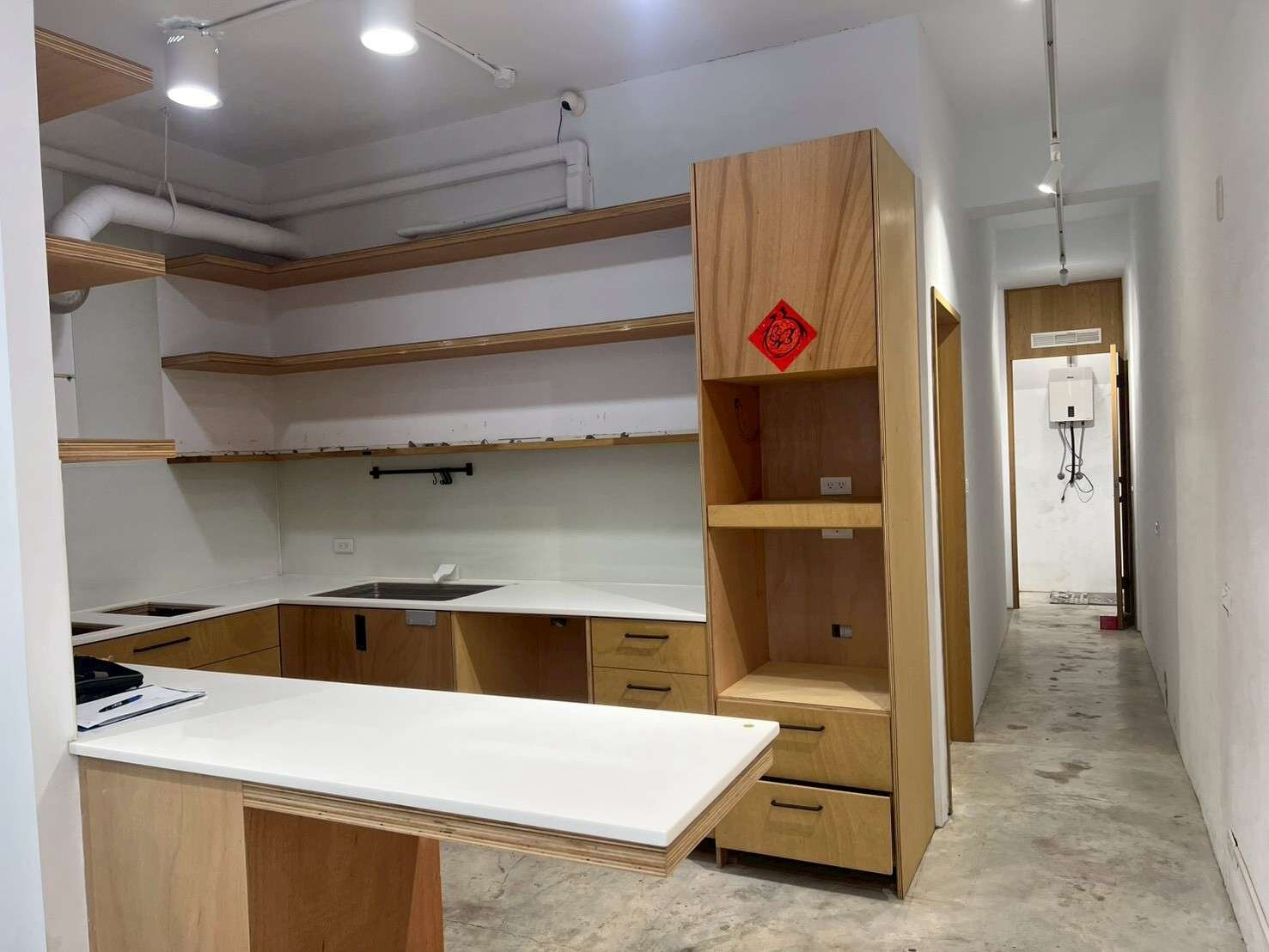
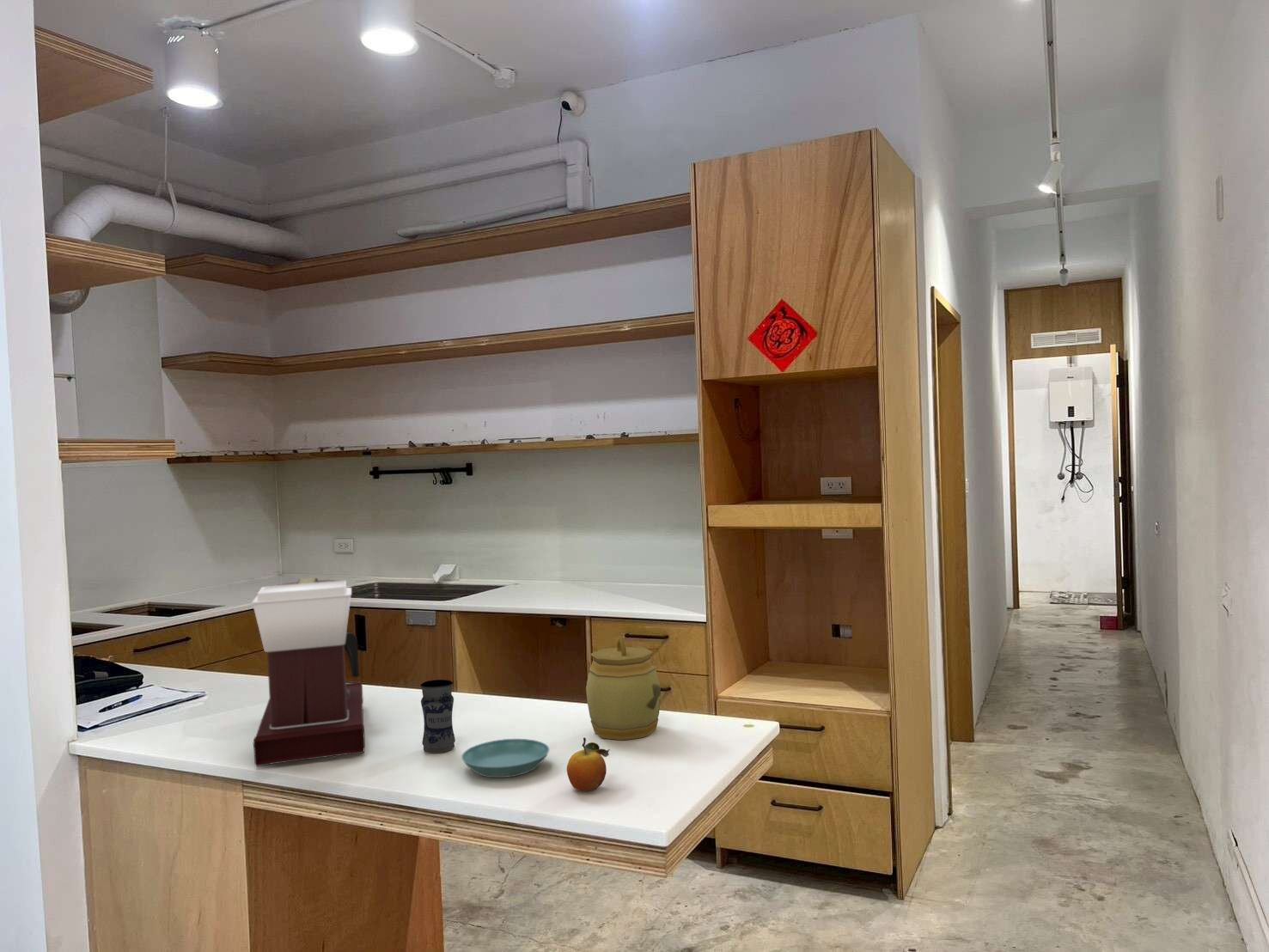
+ jar [585,635,662,741]
+ jar [419,679,456,754]
+ saucer [461,738,550,778]
+ coffee maker [251,577,366,767]
+ fruit [566,736,611,792]
